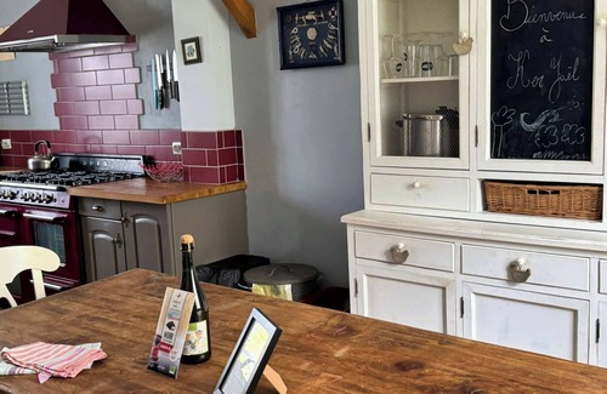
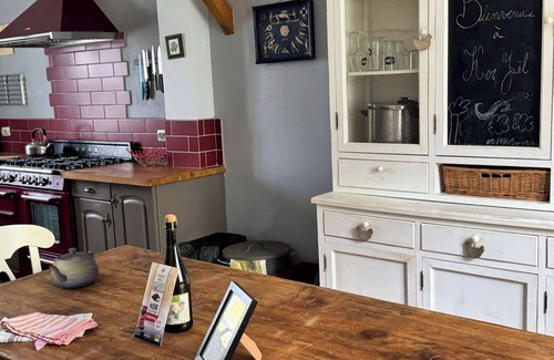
+ teapot [49,247,100,289]
